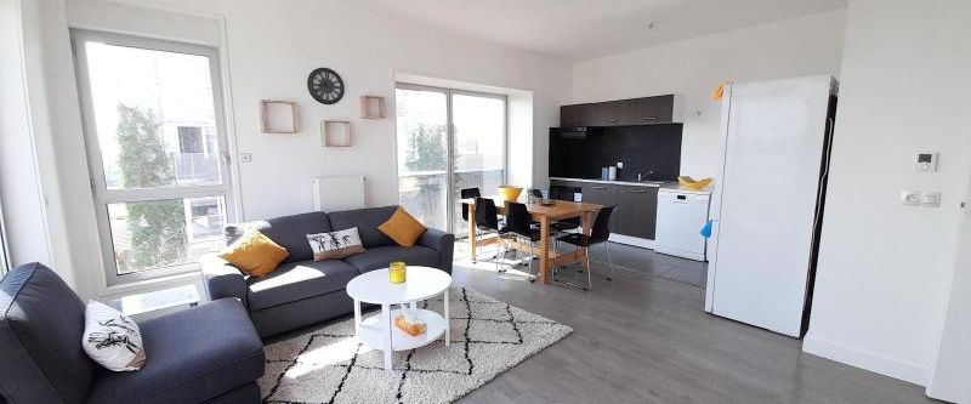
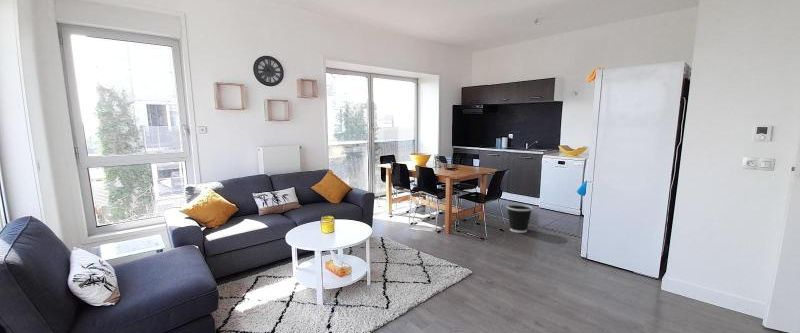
+ wastebasket [506,203,534,234]
